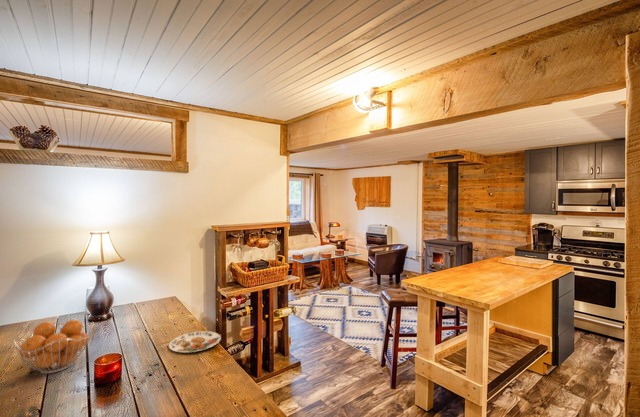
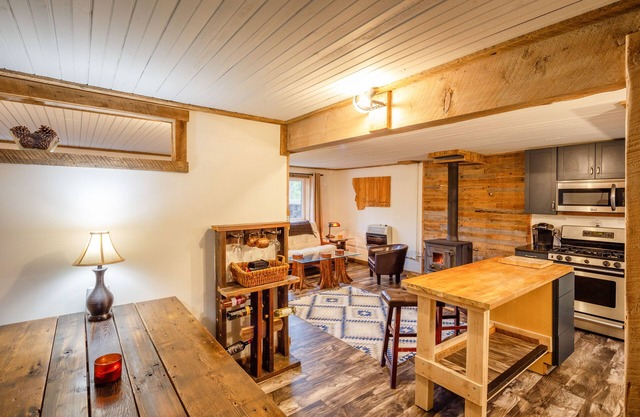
- fruit basket [12,319,95,374]
- plate [168,330,222,353]
